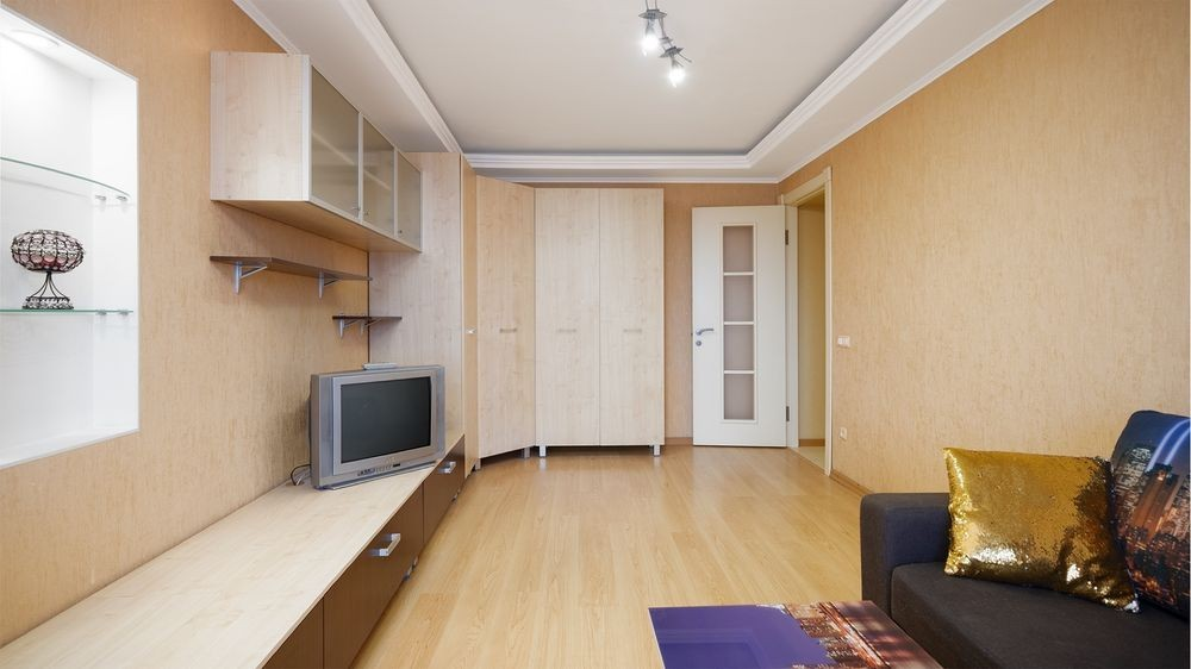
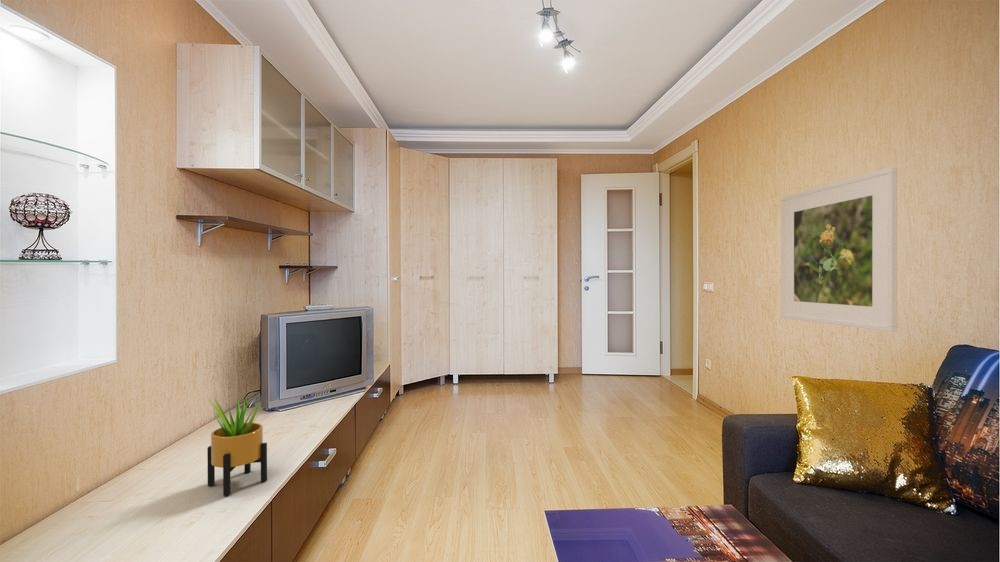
+ potted plant [206,389,268,497]
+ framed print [780,166,898,333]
